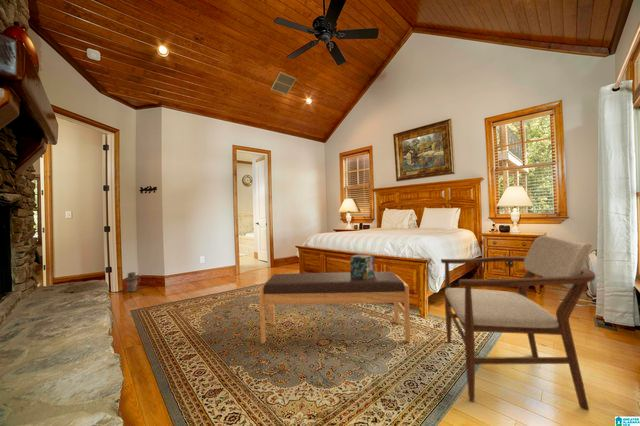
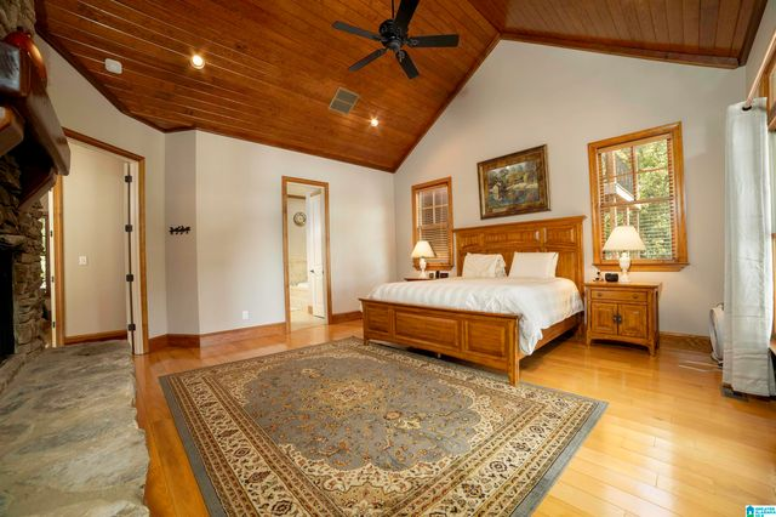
- armchair [440,235,596,411]
- bench [258,271,411,344]
- decorative box [349,253,376,280]
- lantern [122,271,143,294]
